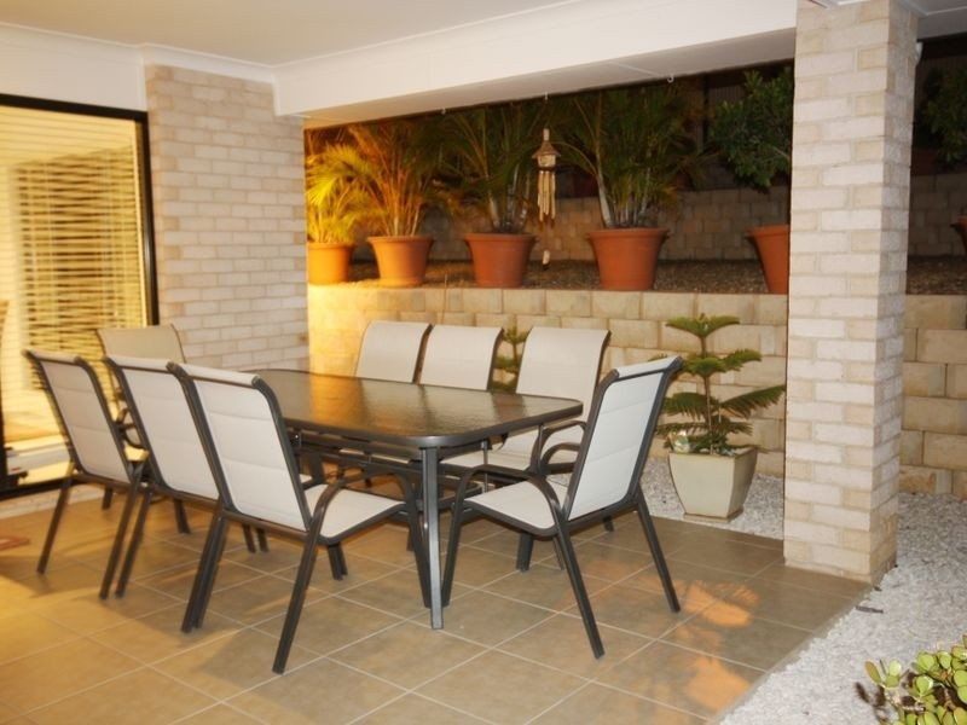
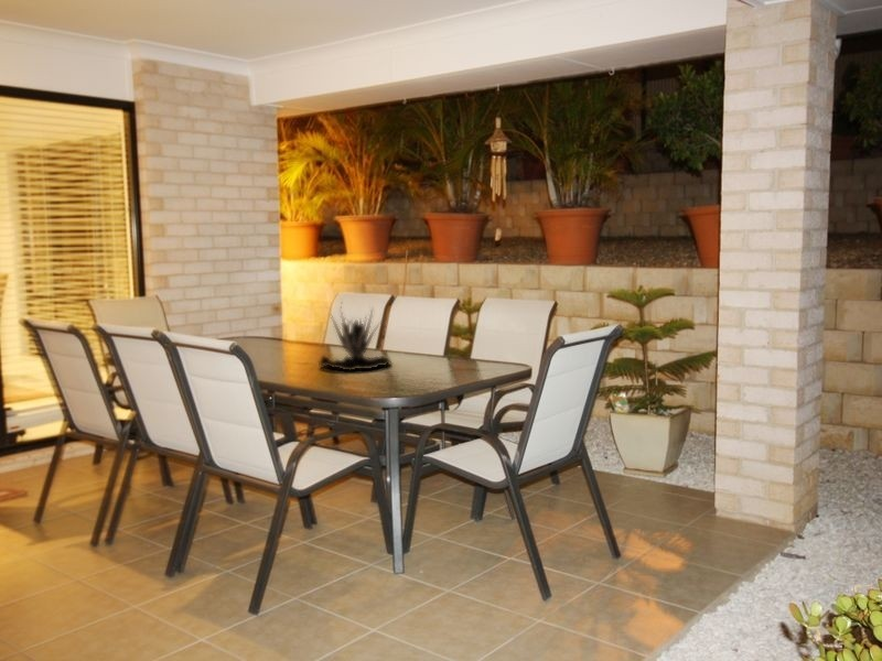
+ plant [319,300,392,372]
